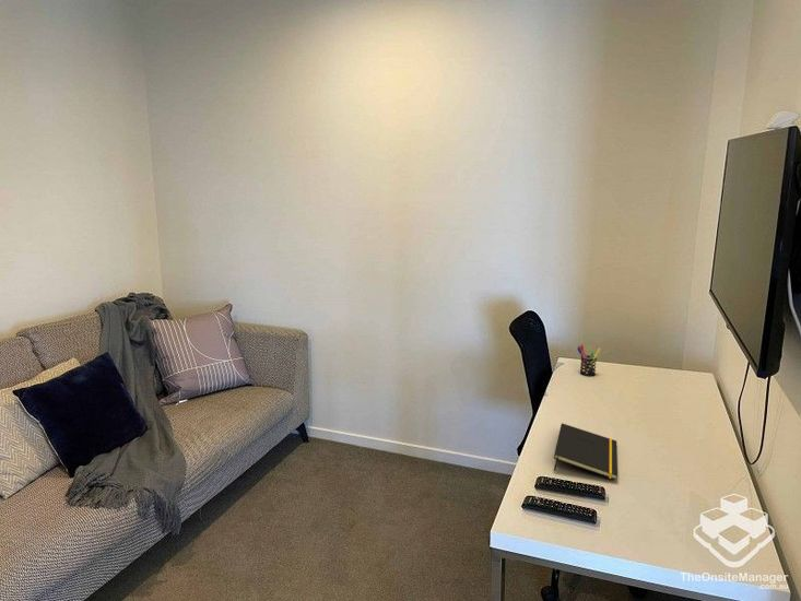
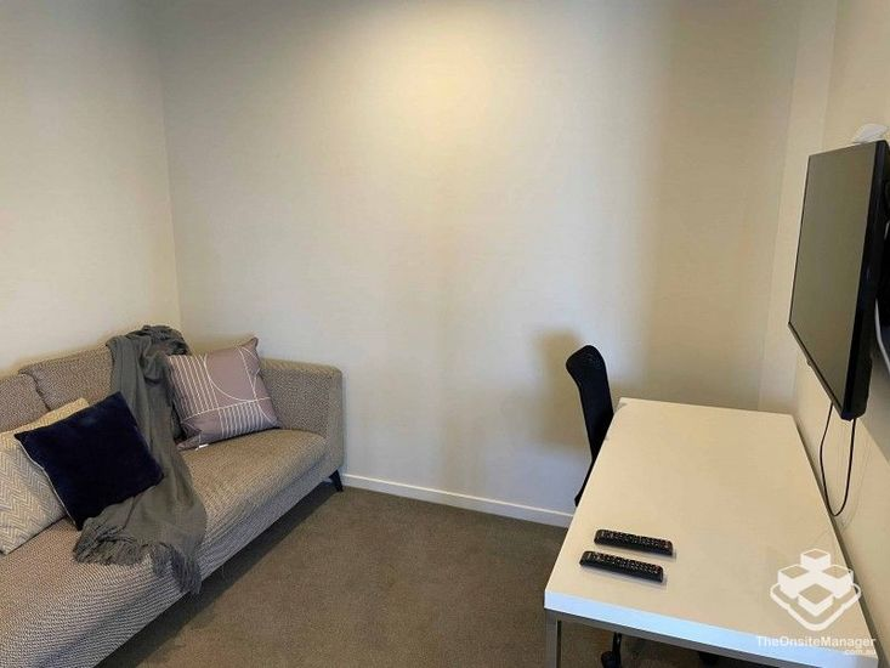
- pen holder [576,343,601,378]
- notepad [553,422,619,481]
